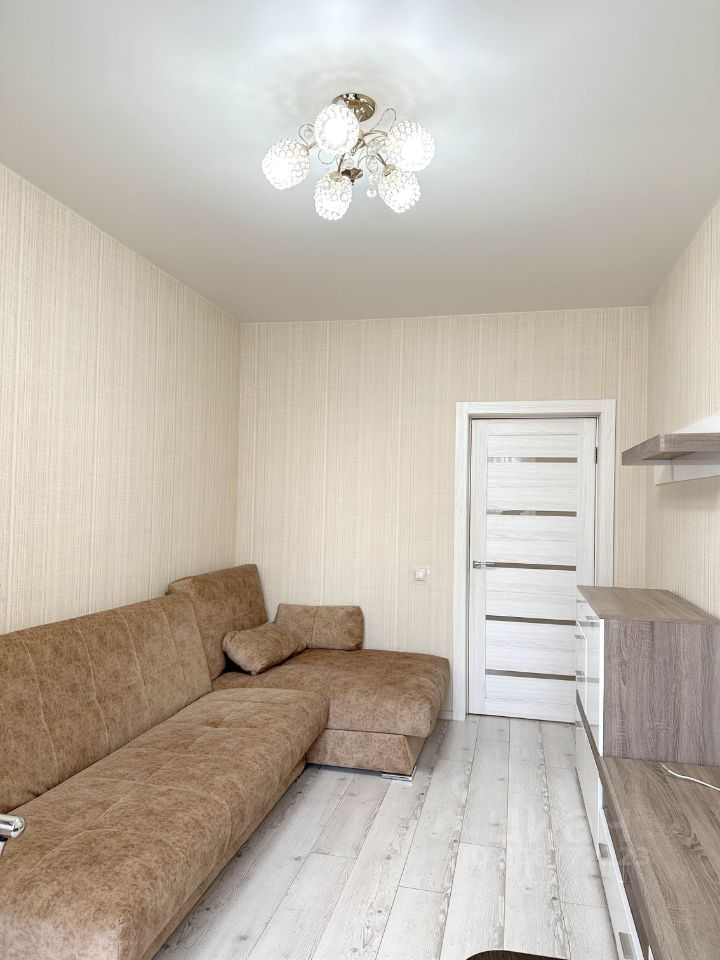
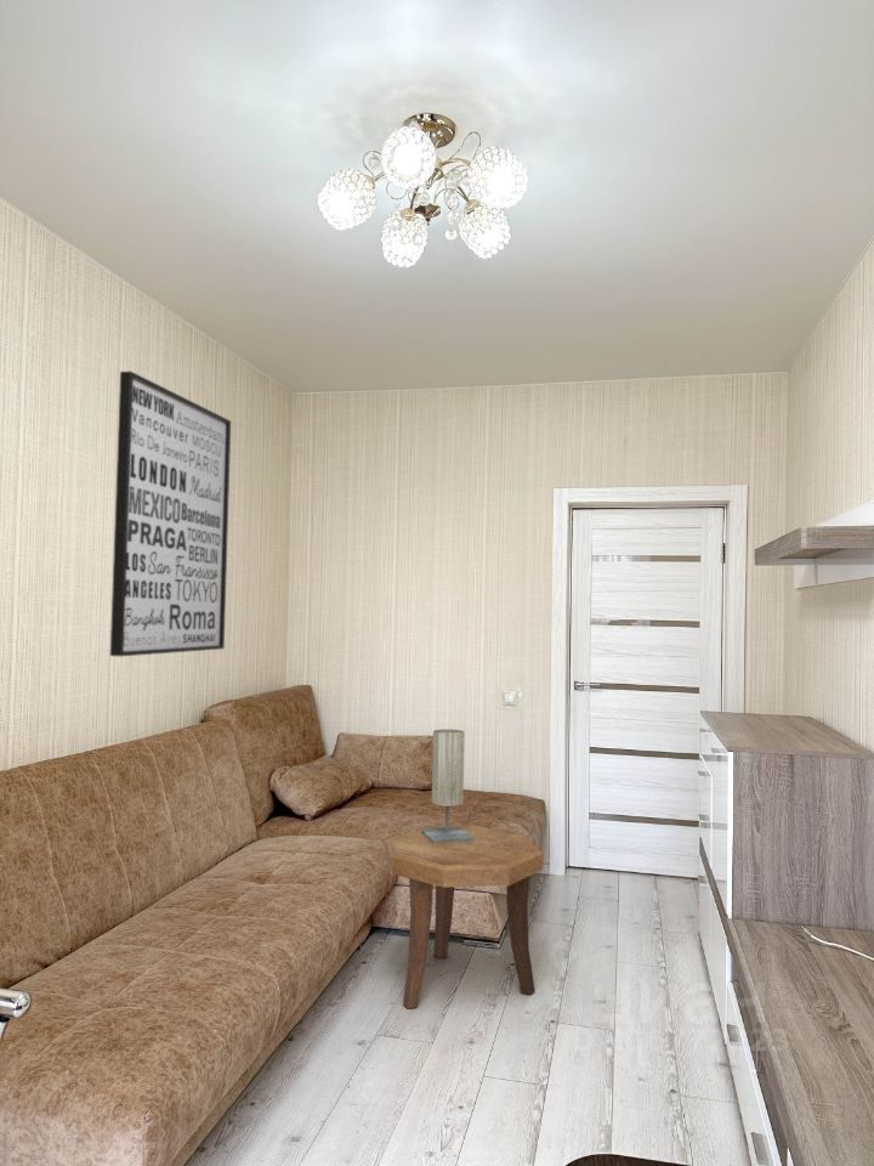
+ table lamp [421,728,473,843]
+ wall art [109,370,232,657]
+ side table [384,825,545,1009]
